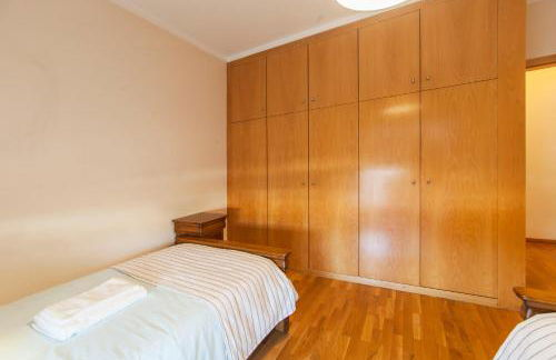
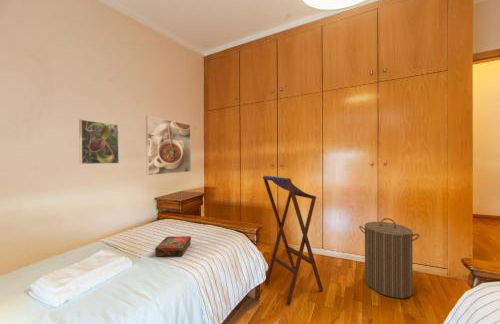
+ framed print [78,118,120,165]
+ laundry hamper [358,217,420,299]
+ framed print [145,115,192,176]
+ stool [262,175,324,305]
+ book [154,235,192,257]
